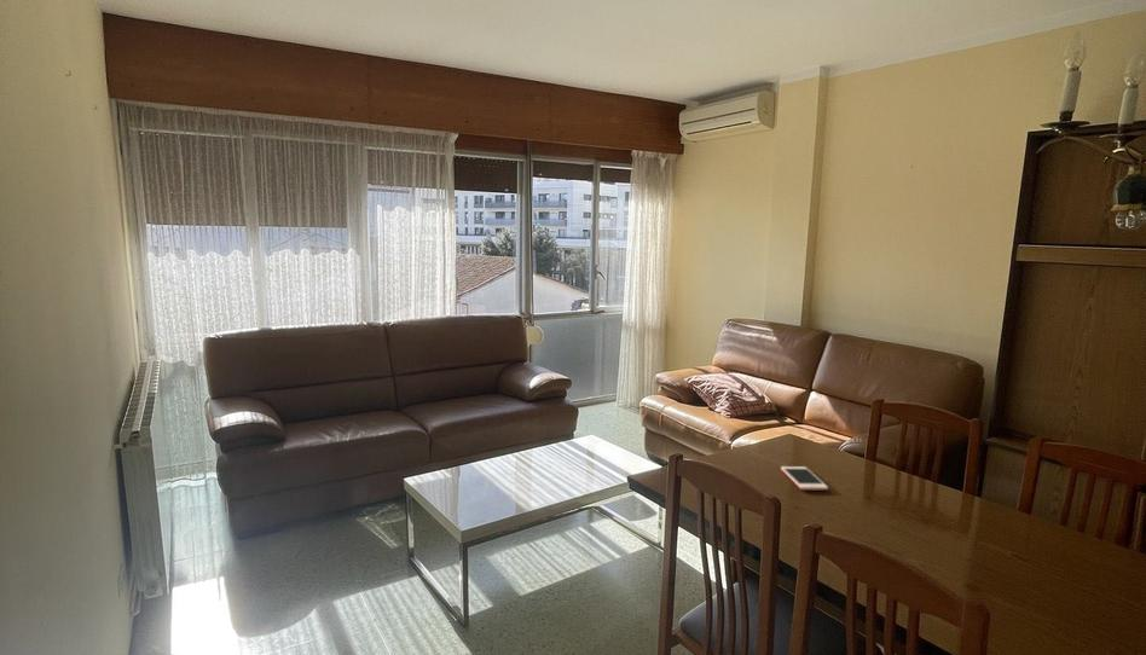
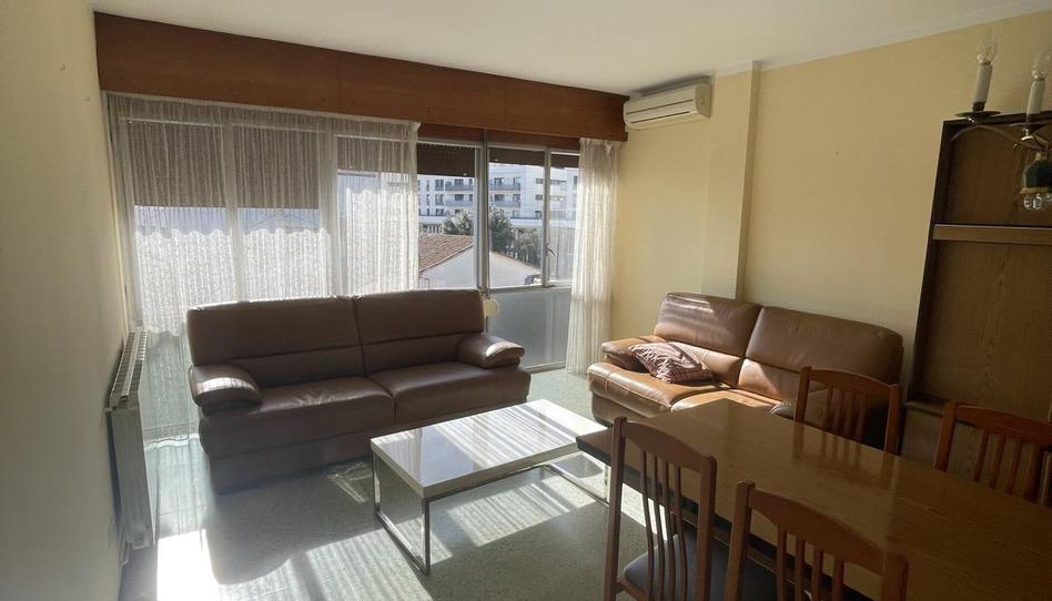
- cell phone [780,465,829,491]
